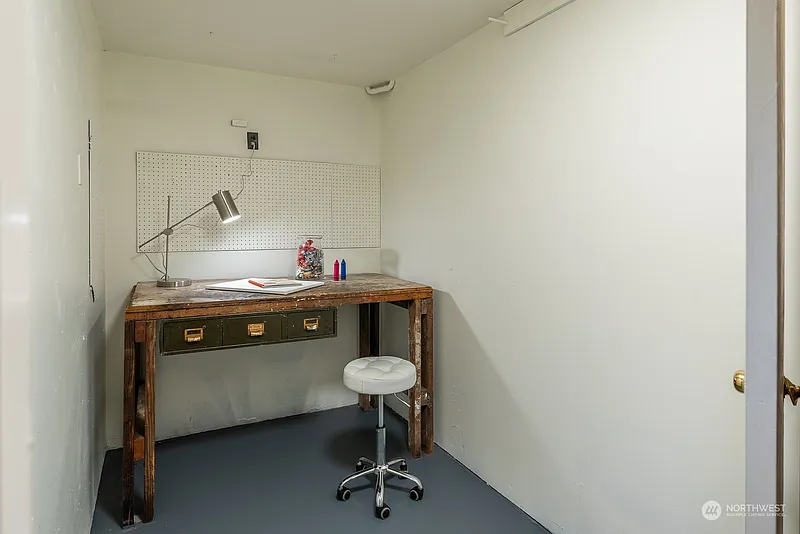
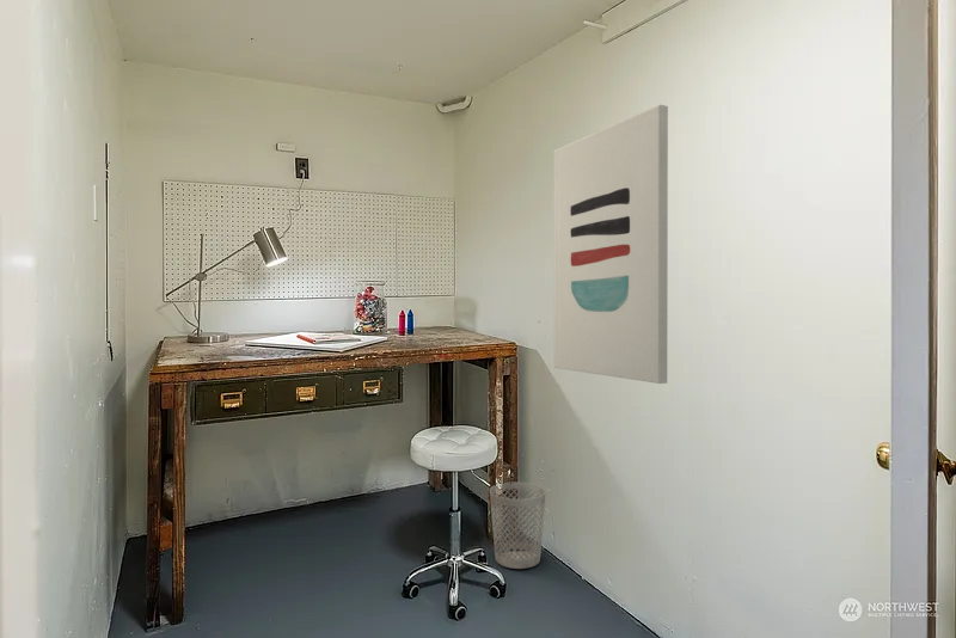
+ wall art [552,104,669,385]
+ wastebasket [489,481,547,570]
